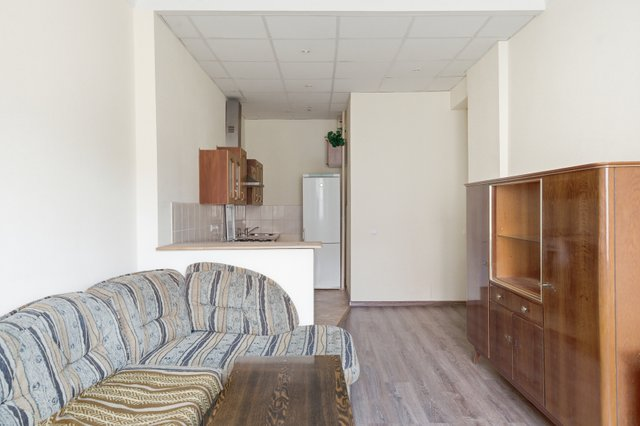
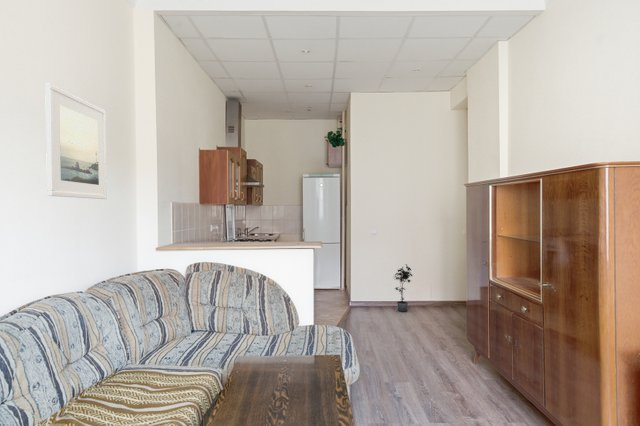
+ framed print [44,83,108,200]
+ potted plant [393,263,413,313]
